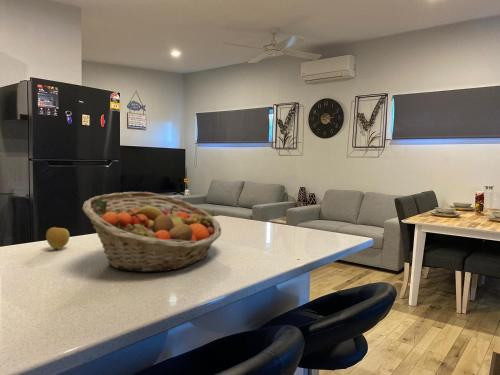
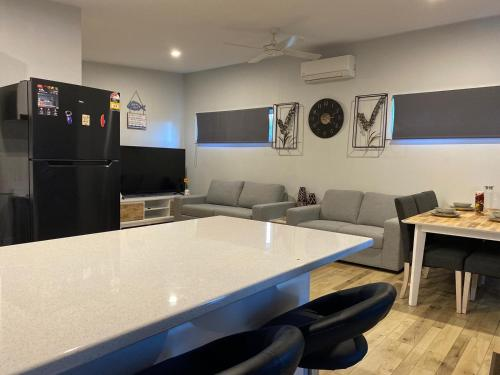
- fruit basket [81,191,222,273]
- apple [45,226,70,250]
